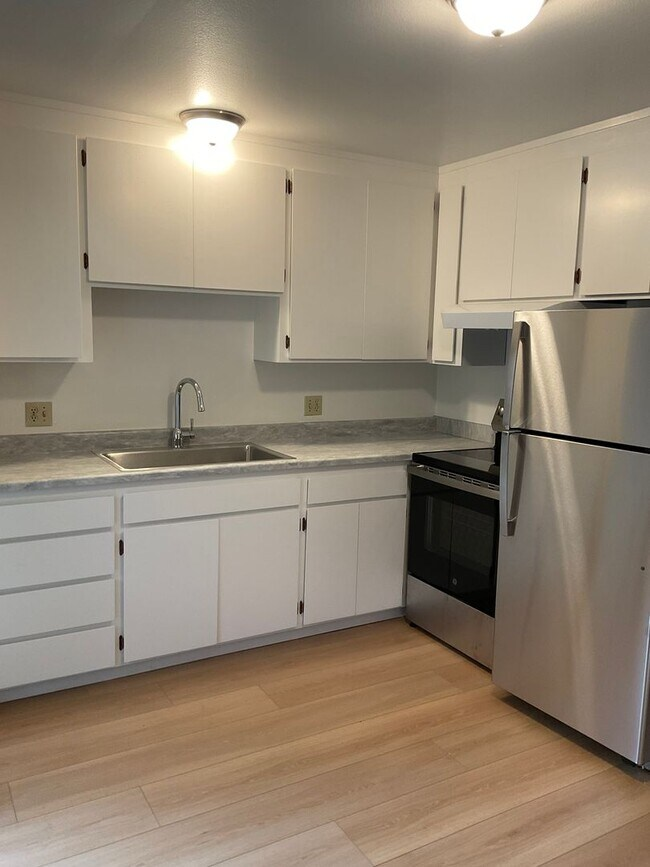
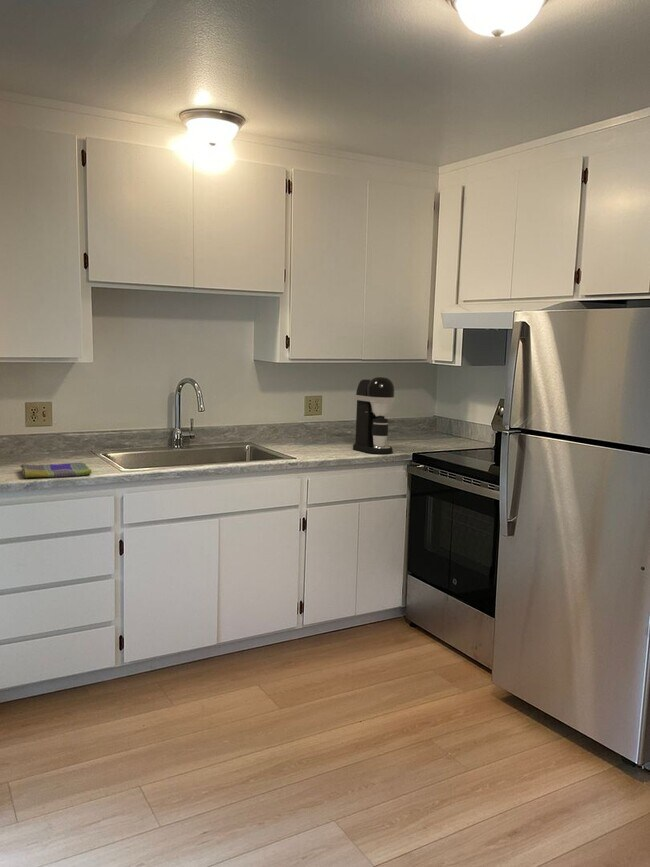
+ dish towel [19,461,92,479]
+ coffee maker [352,376,396,455]
